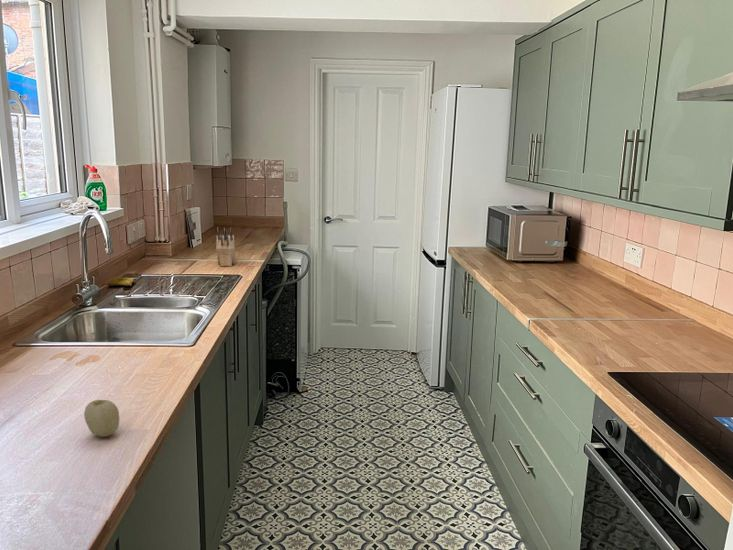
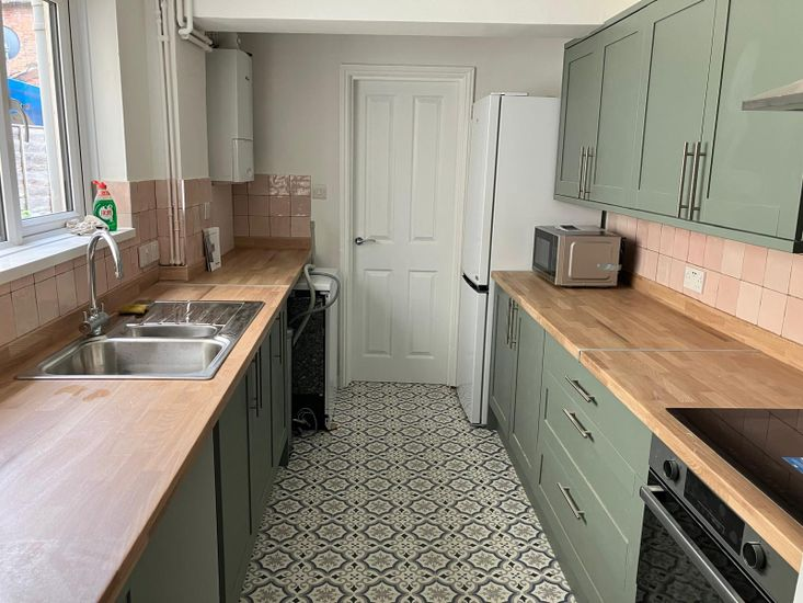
- knife block [215,226,237,267]
- fruit [83,399,120,438]
